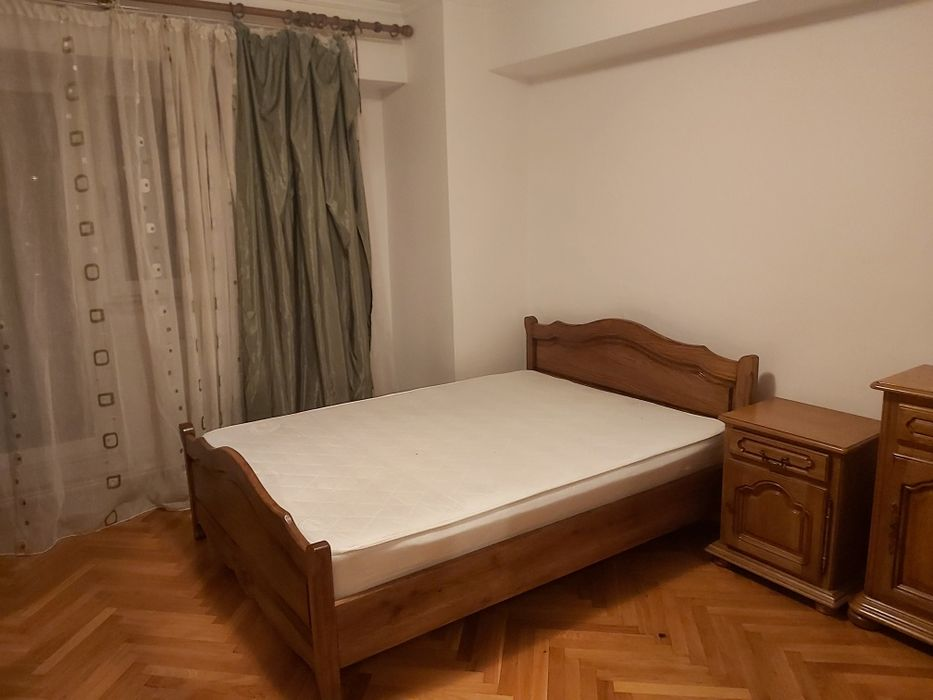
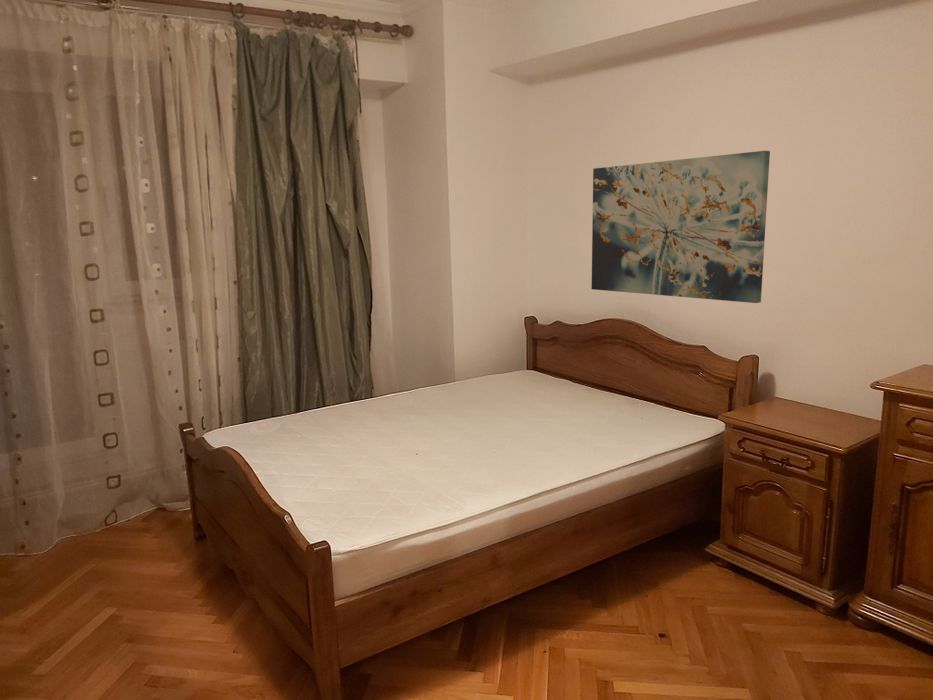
+ wall art [591,150,771,304]
